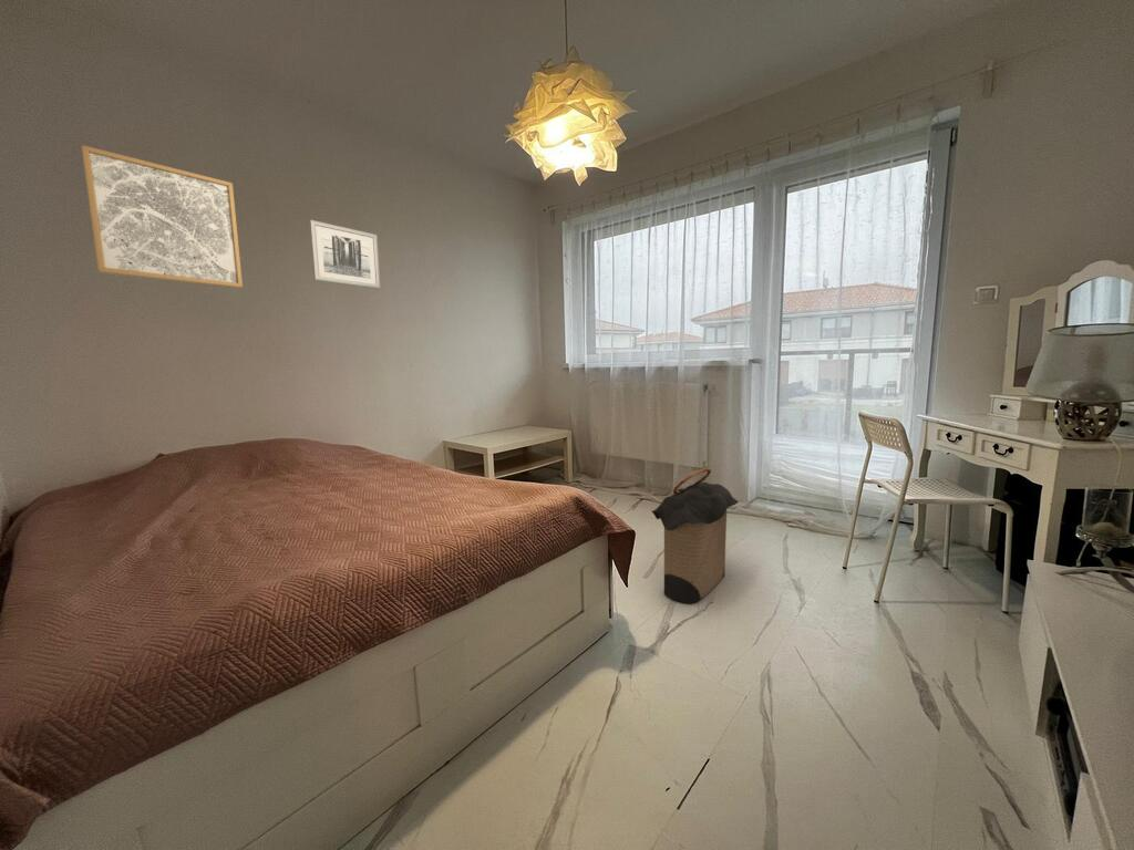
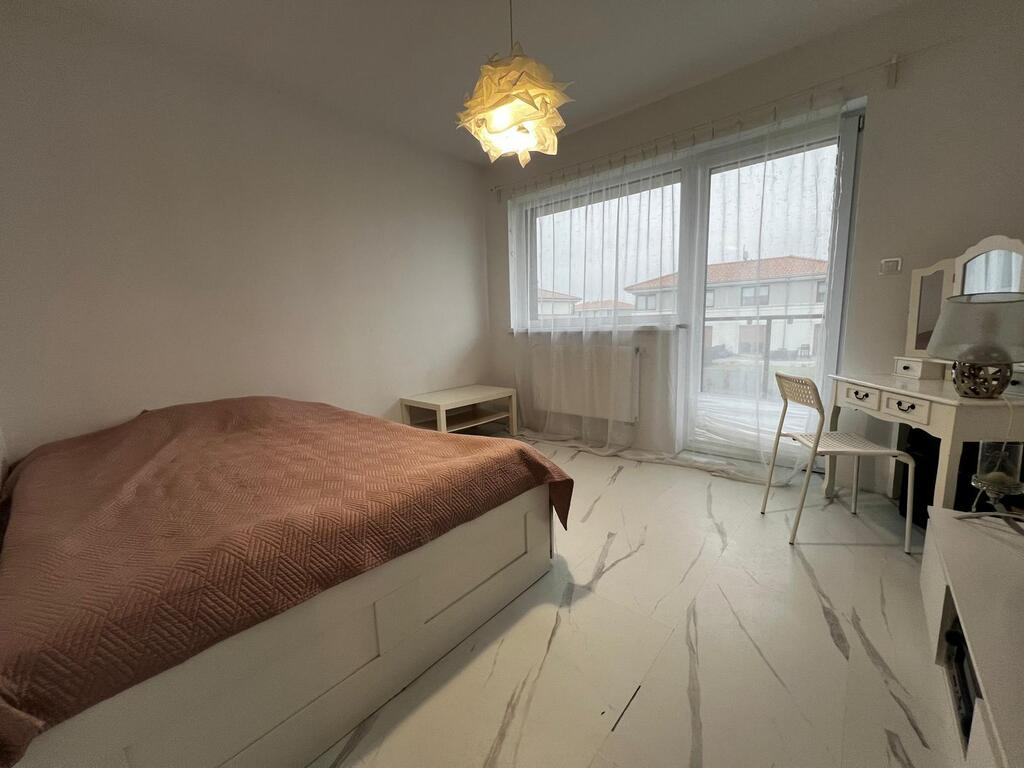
- laundry hamper [650,467,740,604]
- wall art [308,219,382,290]
- wall art [81,144,244,289]
